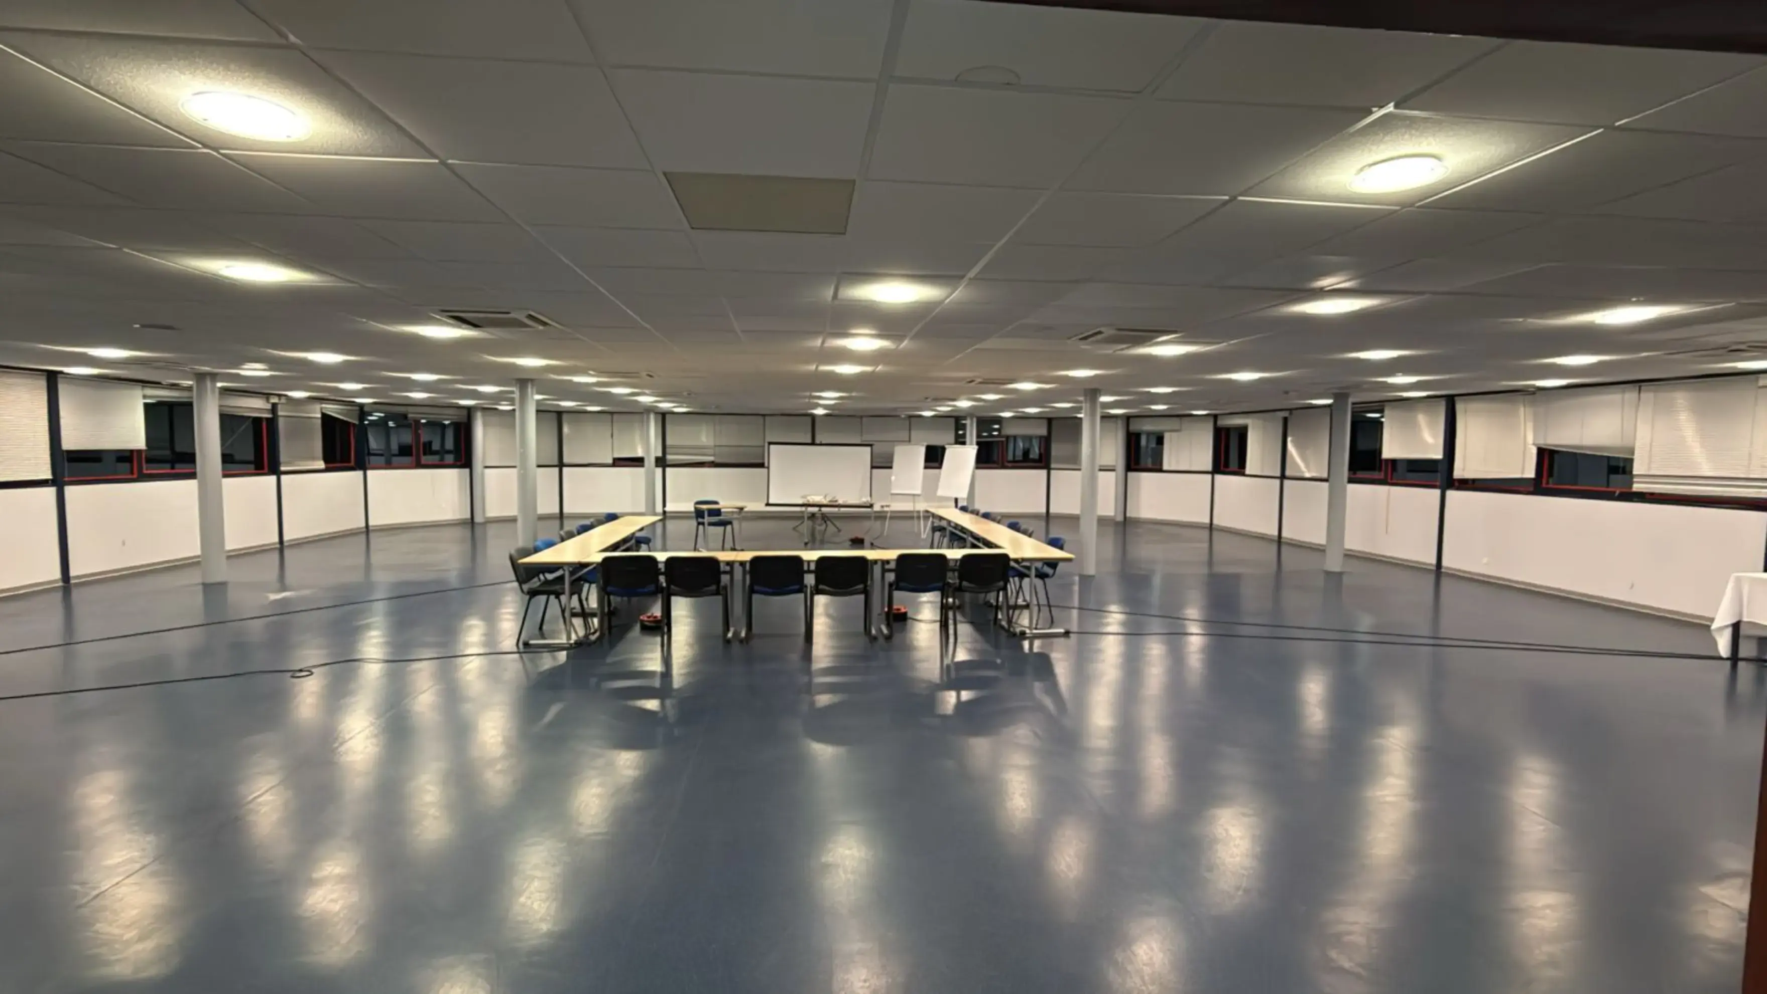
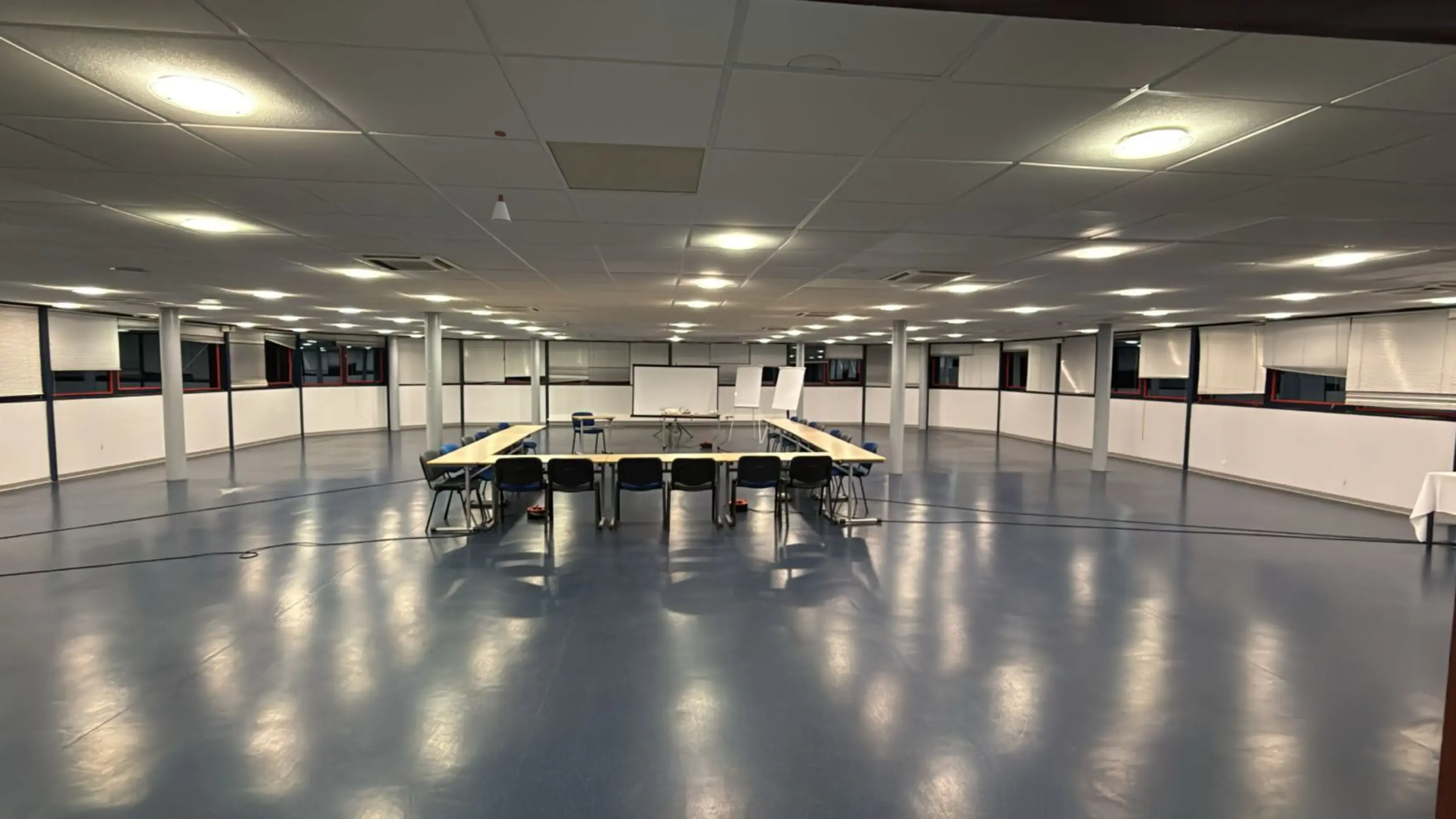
+ pendant light [490,130,512,224]
